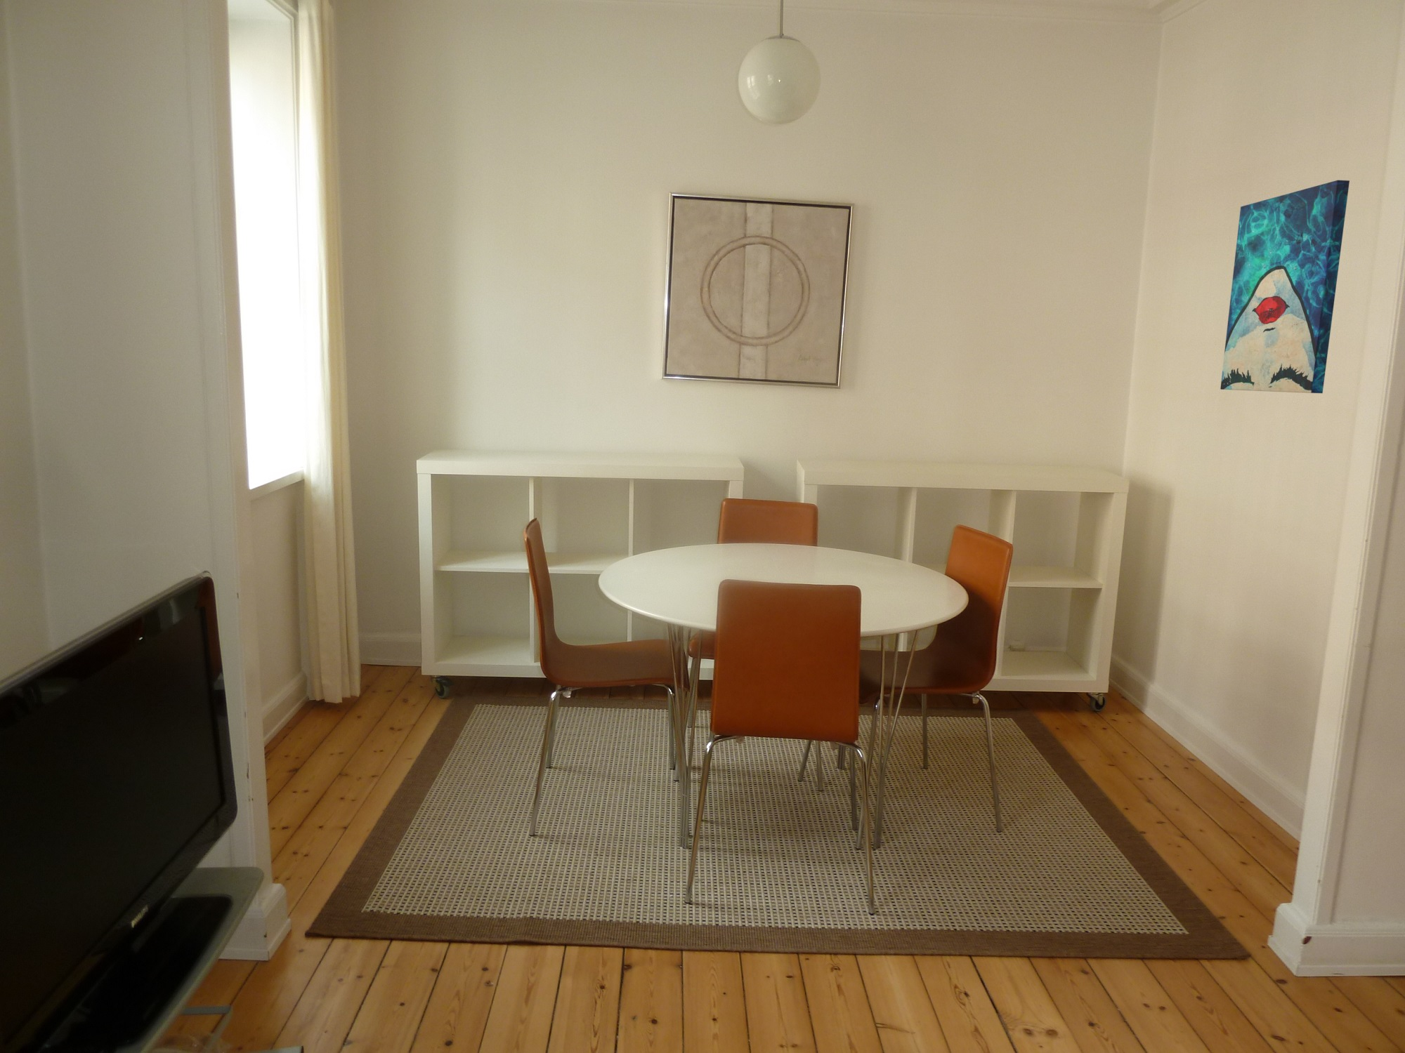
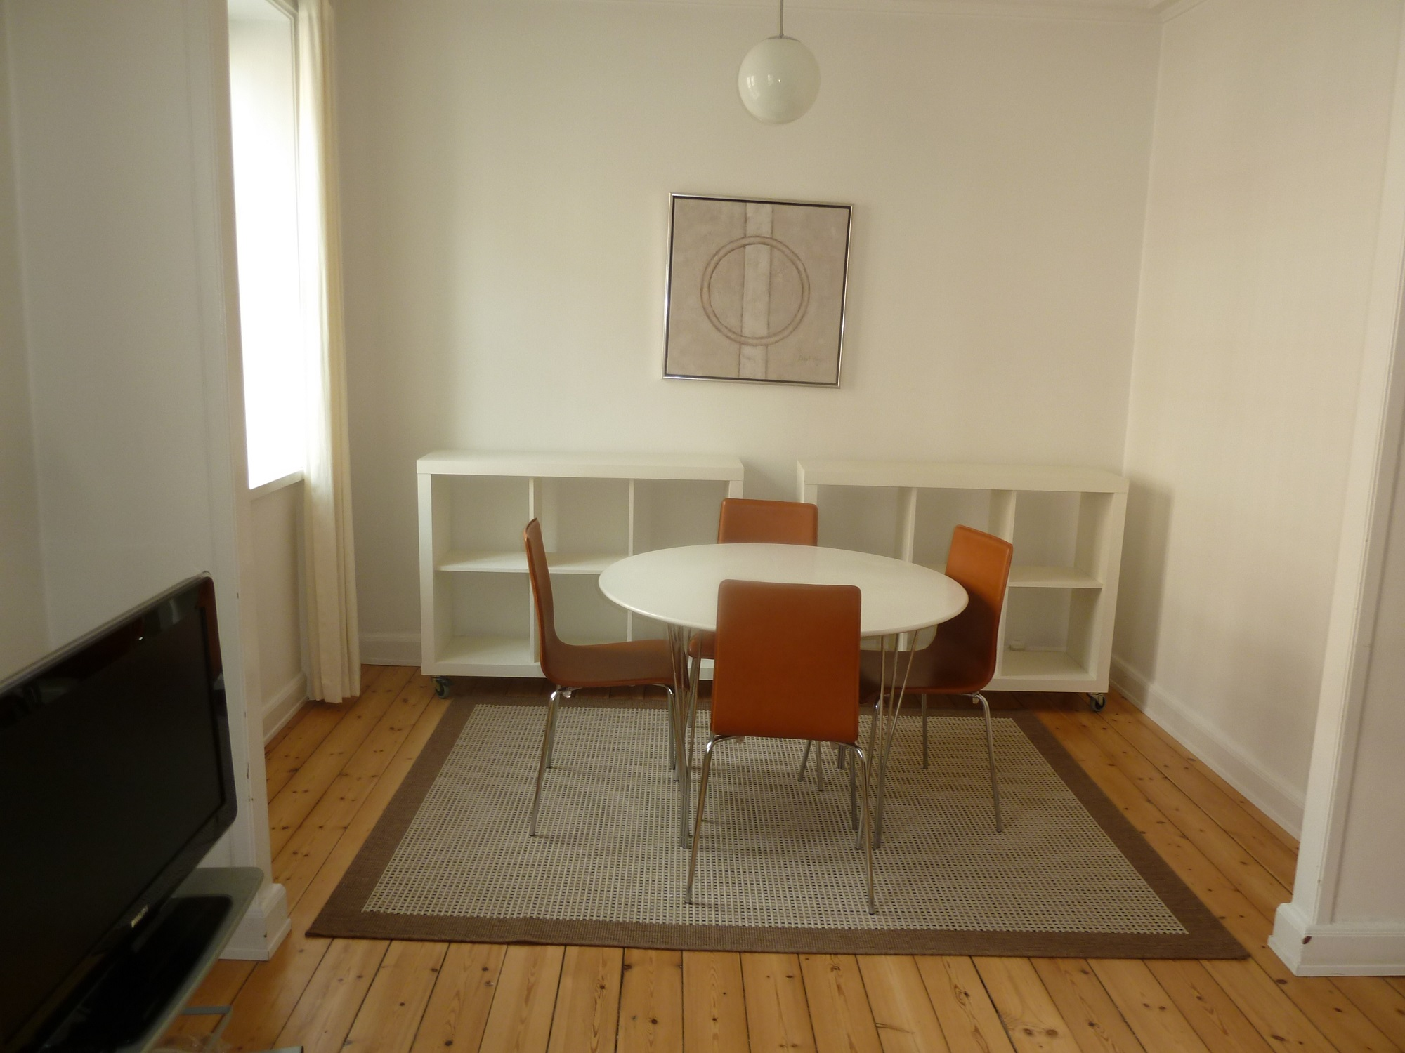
- wall art [1219,179,1350,394]
